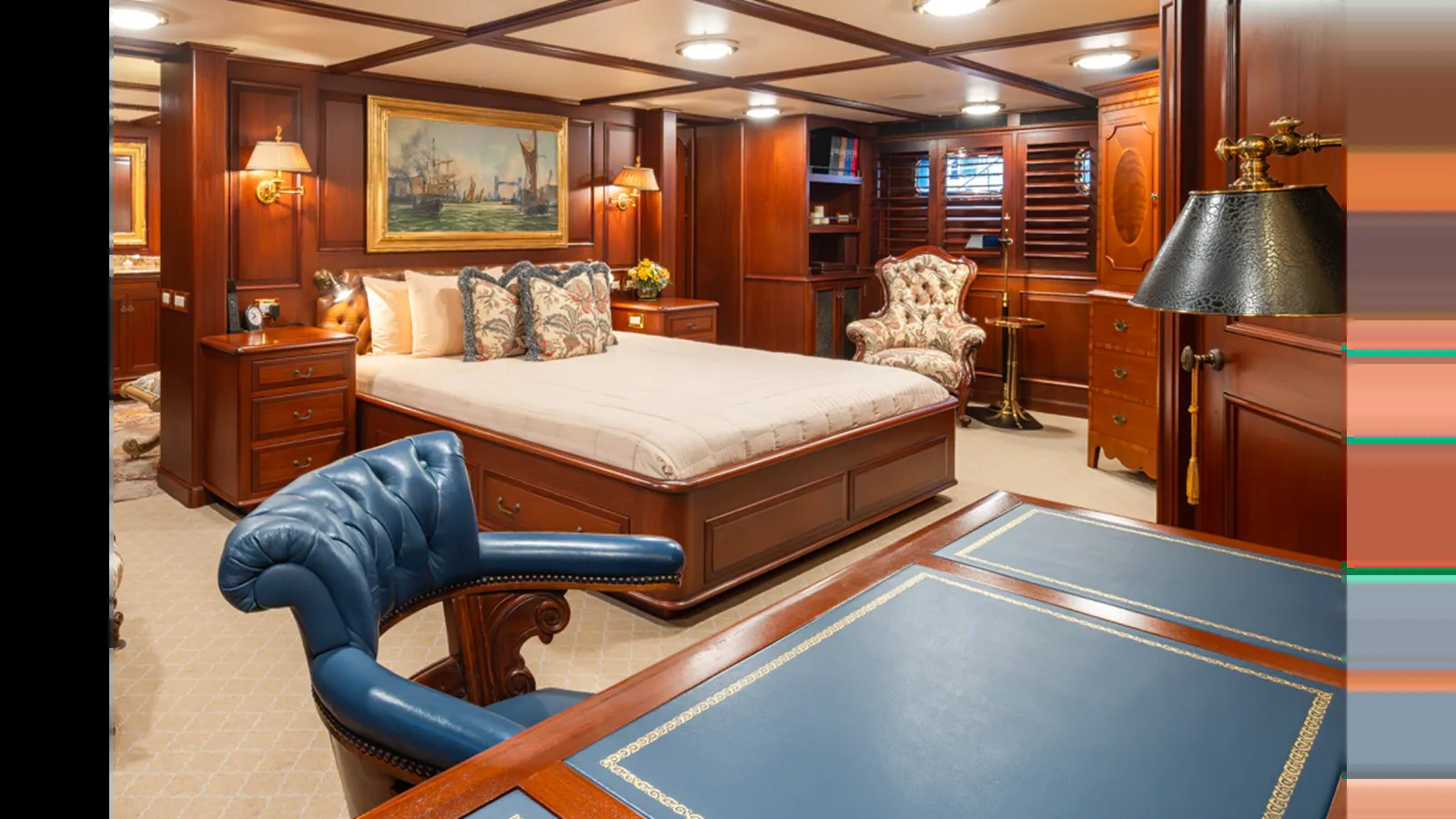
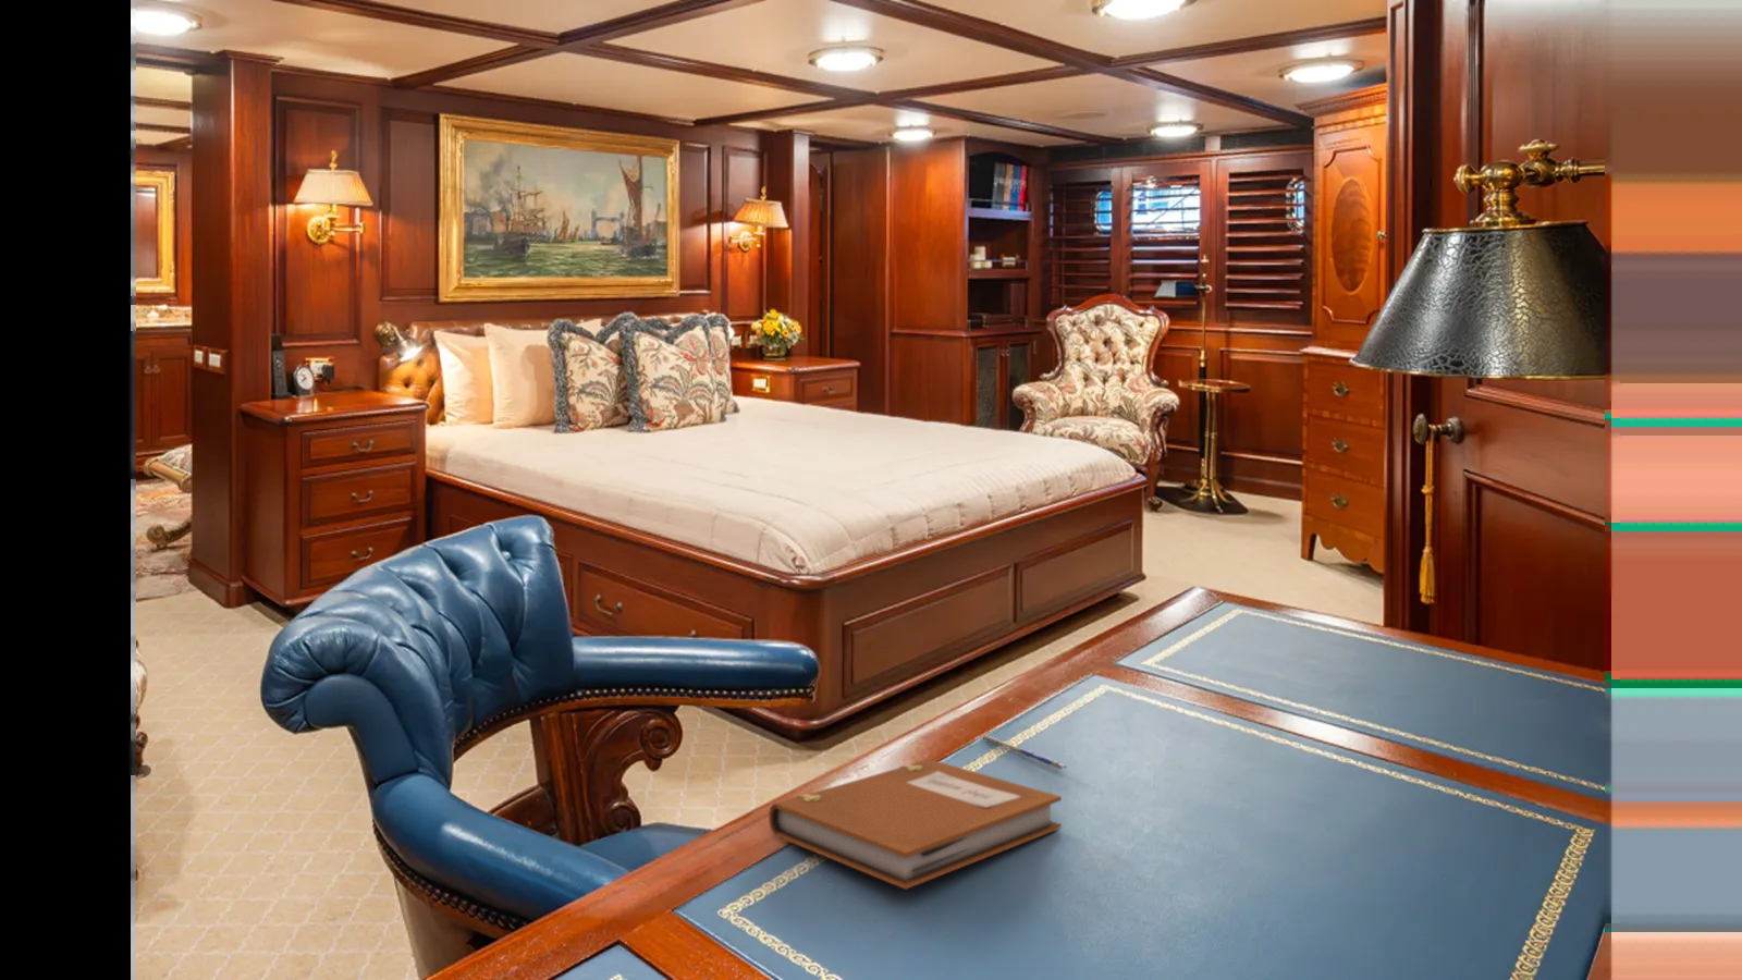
+ notebook [768,759,1062,890]
+ pen [981,734,1070,771]
